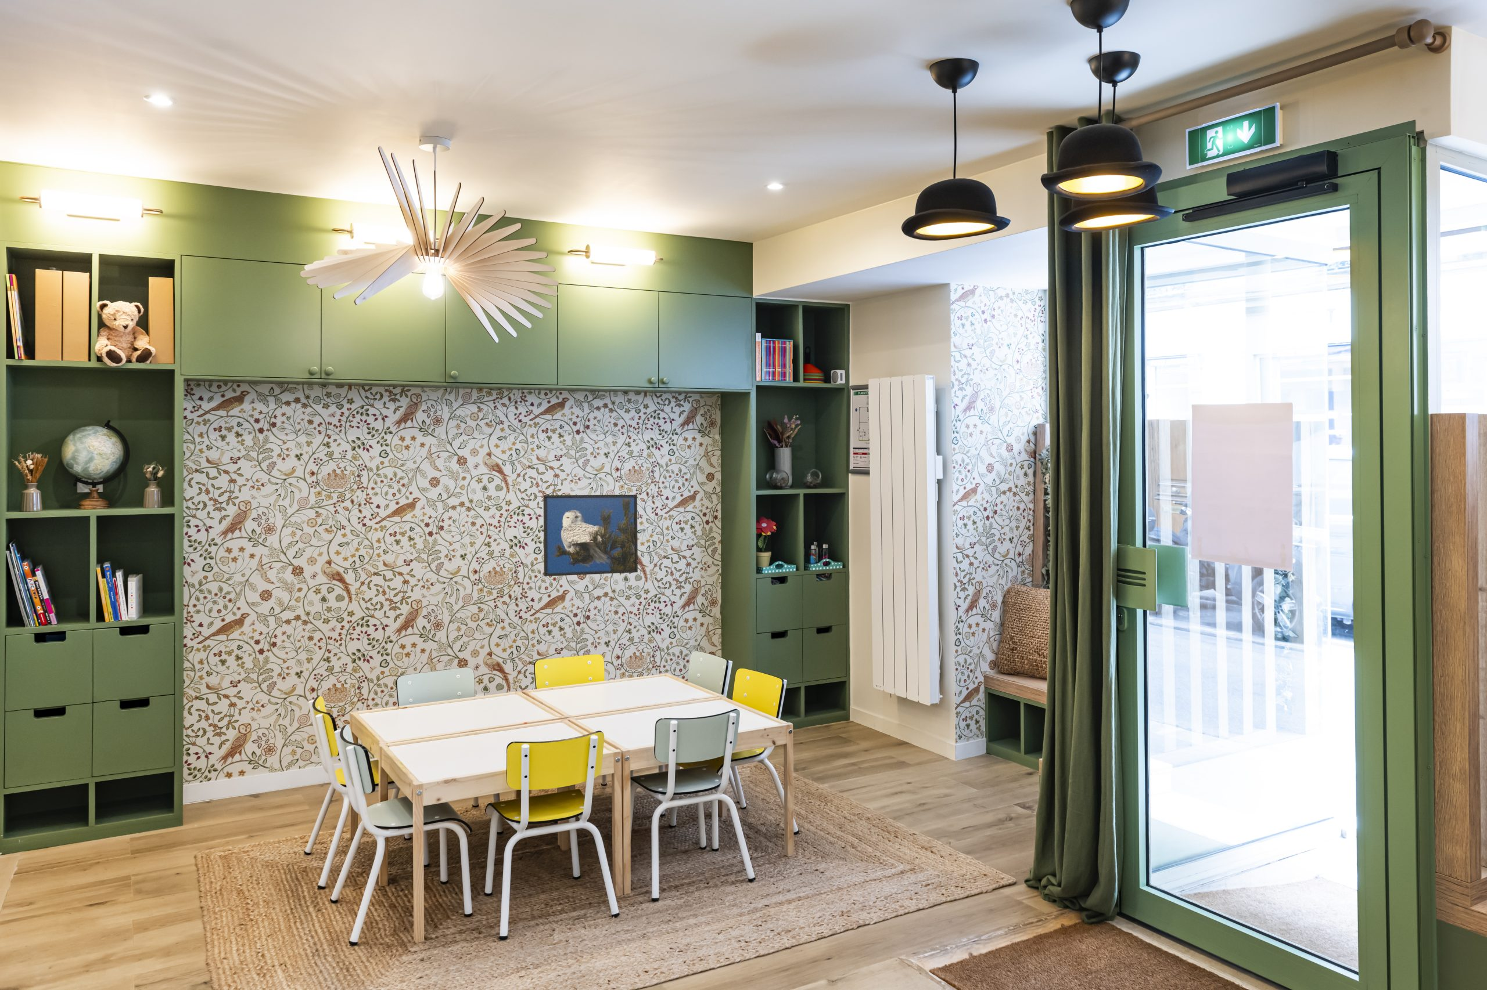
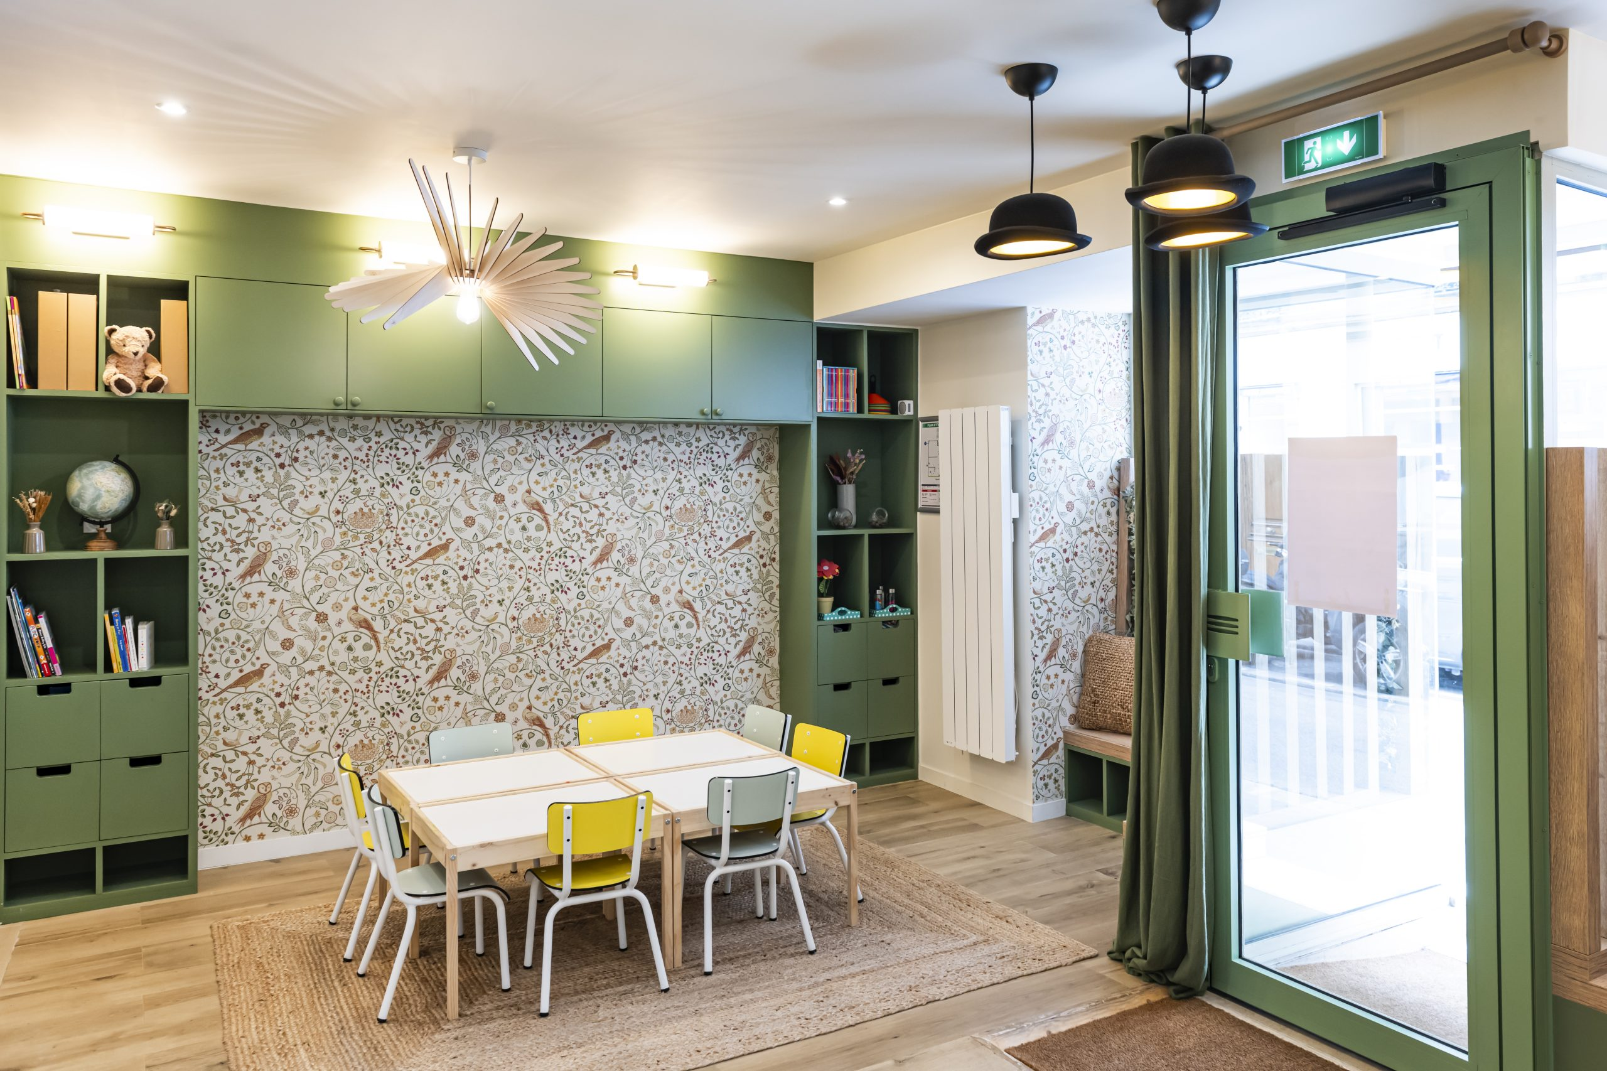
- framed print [543,494,638,577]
